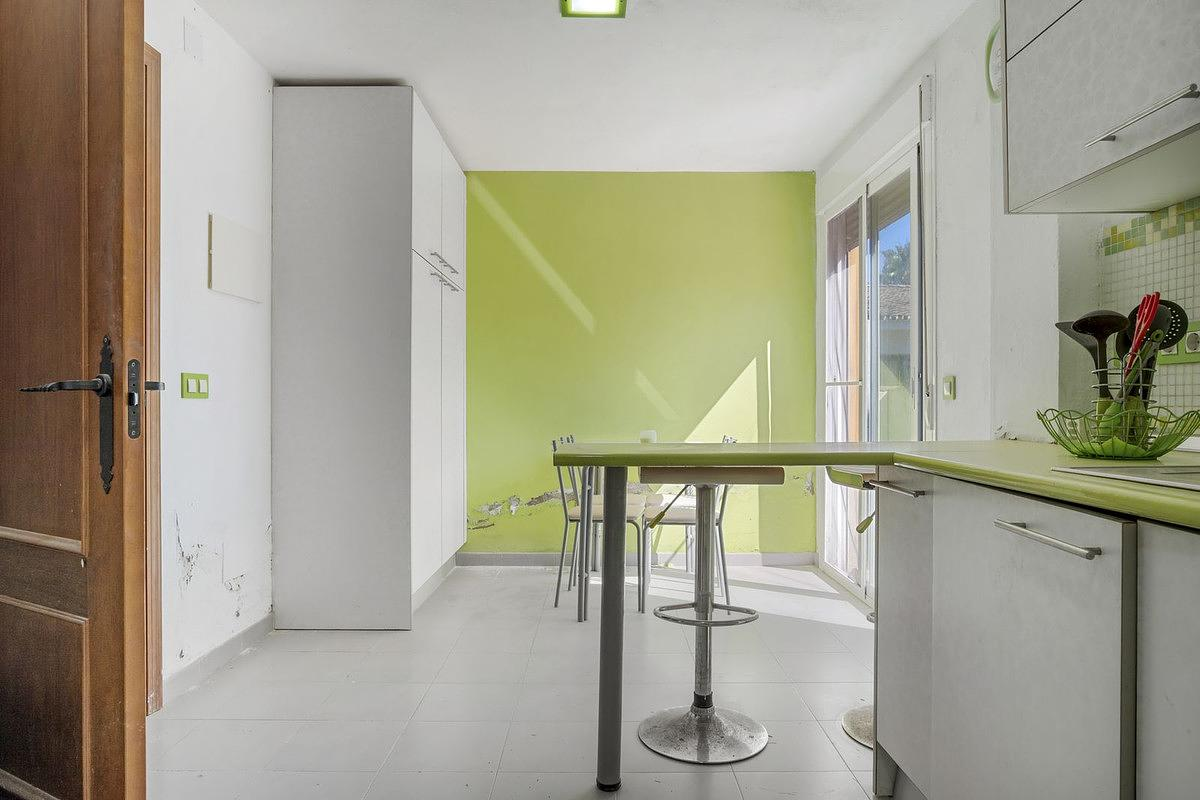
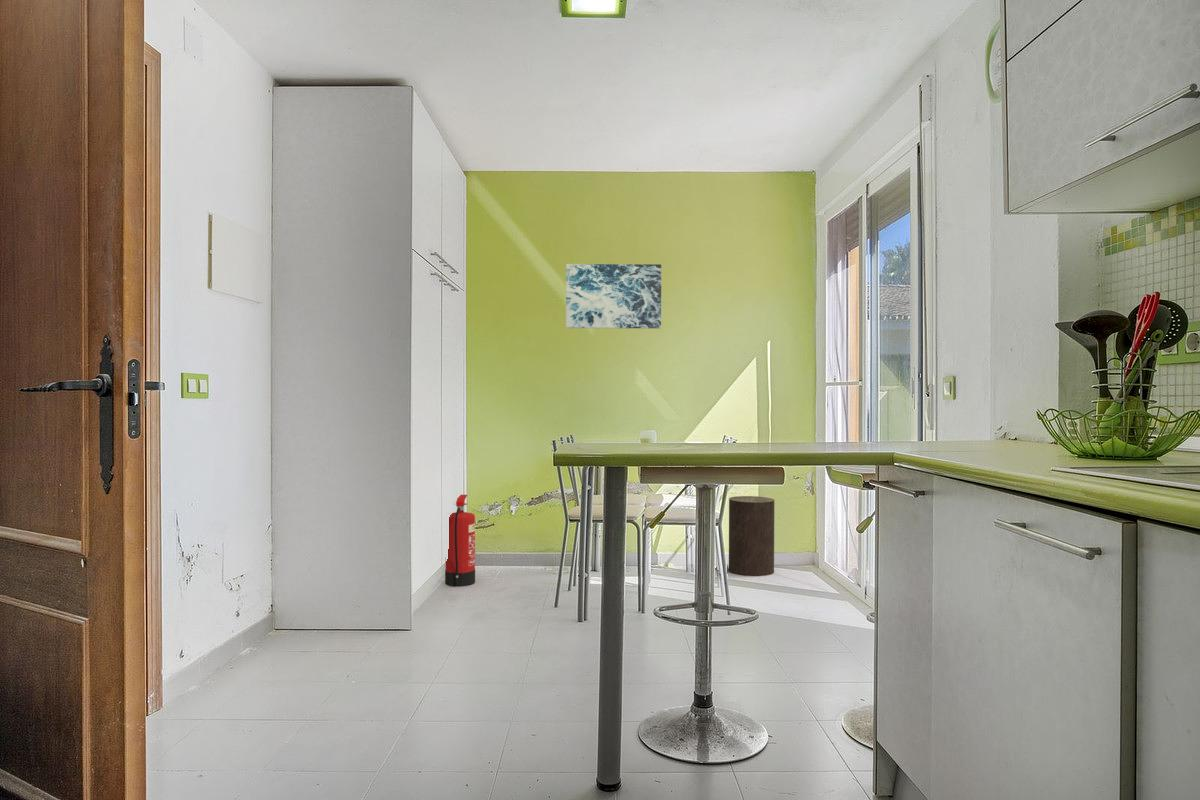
+ stool [728,495,775,577]
+ fire extinguisher [444,494,476,587]
+ wall art [565,263,662,329]
